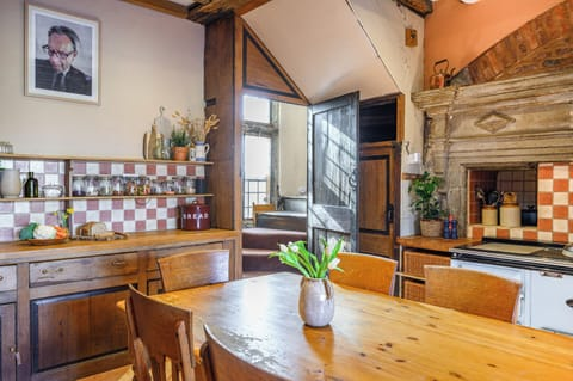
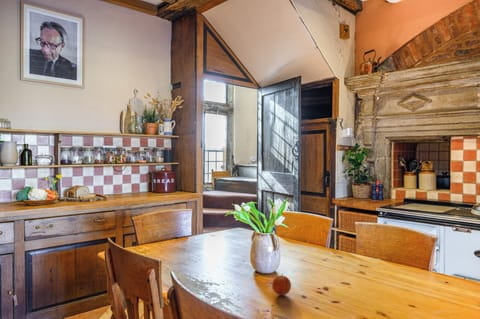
+ fruit [271,272,292,297]
